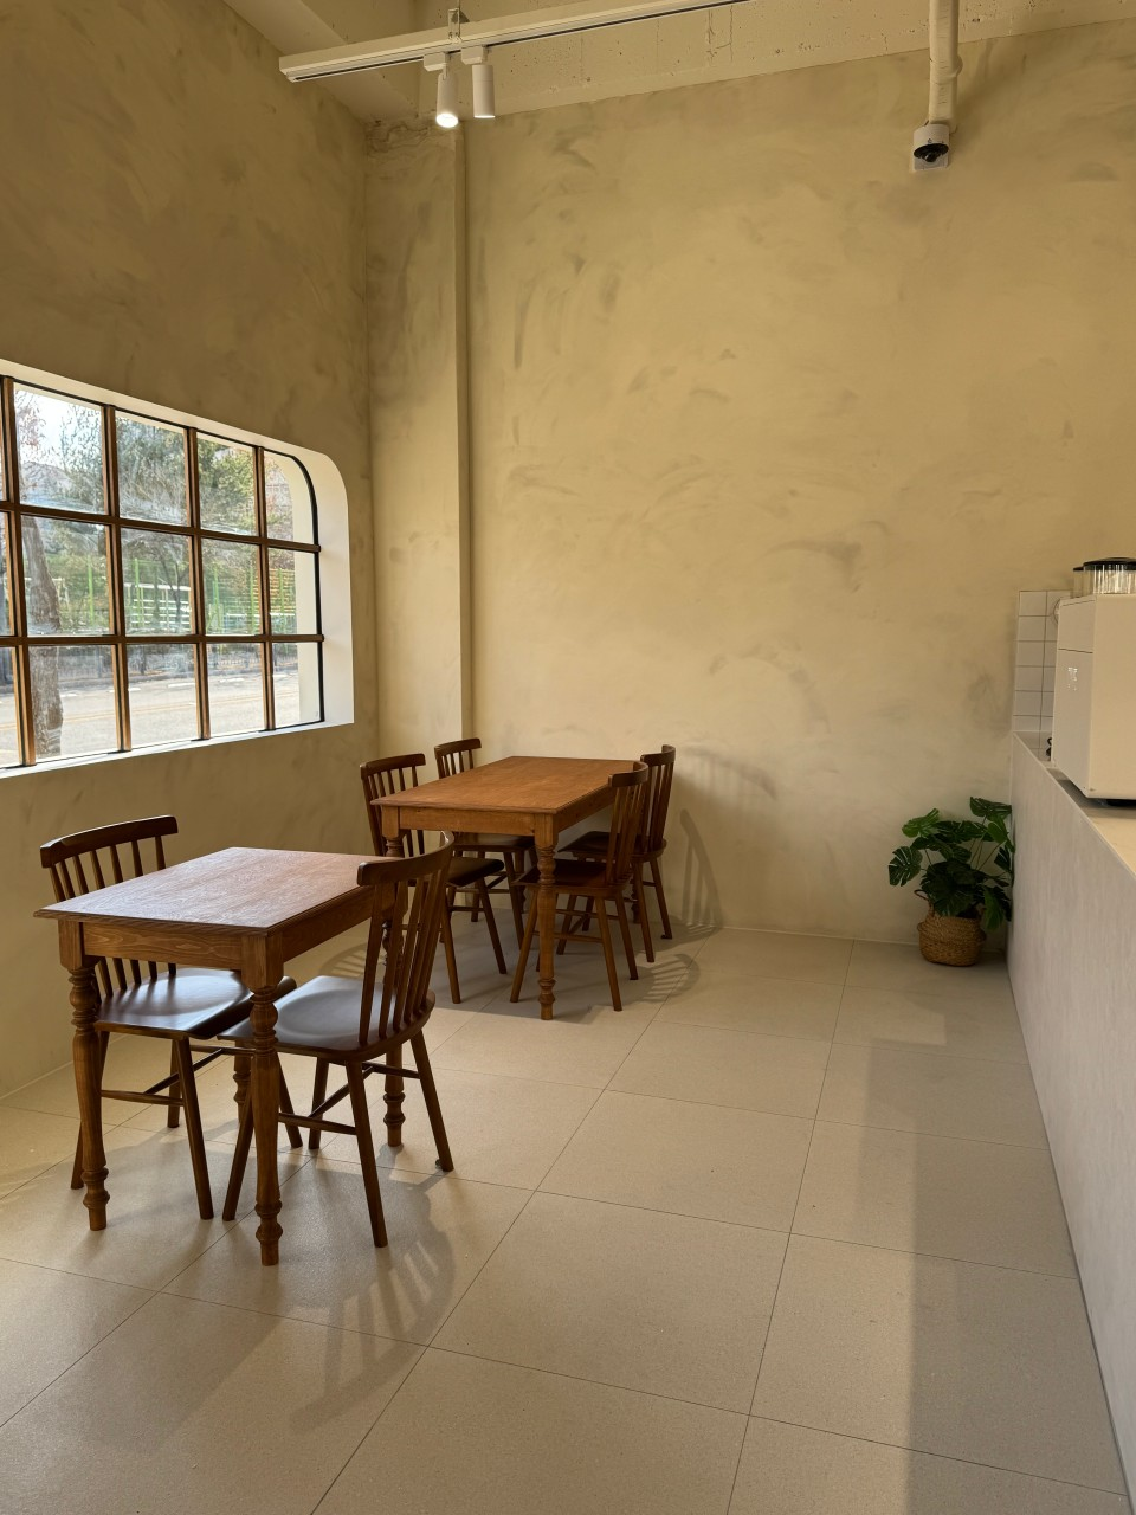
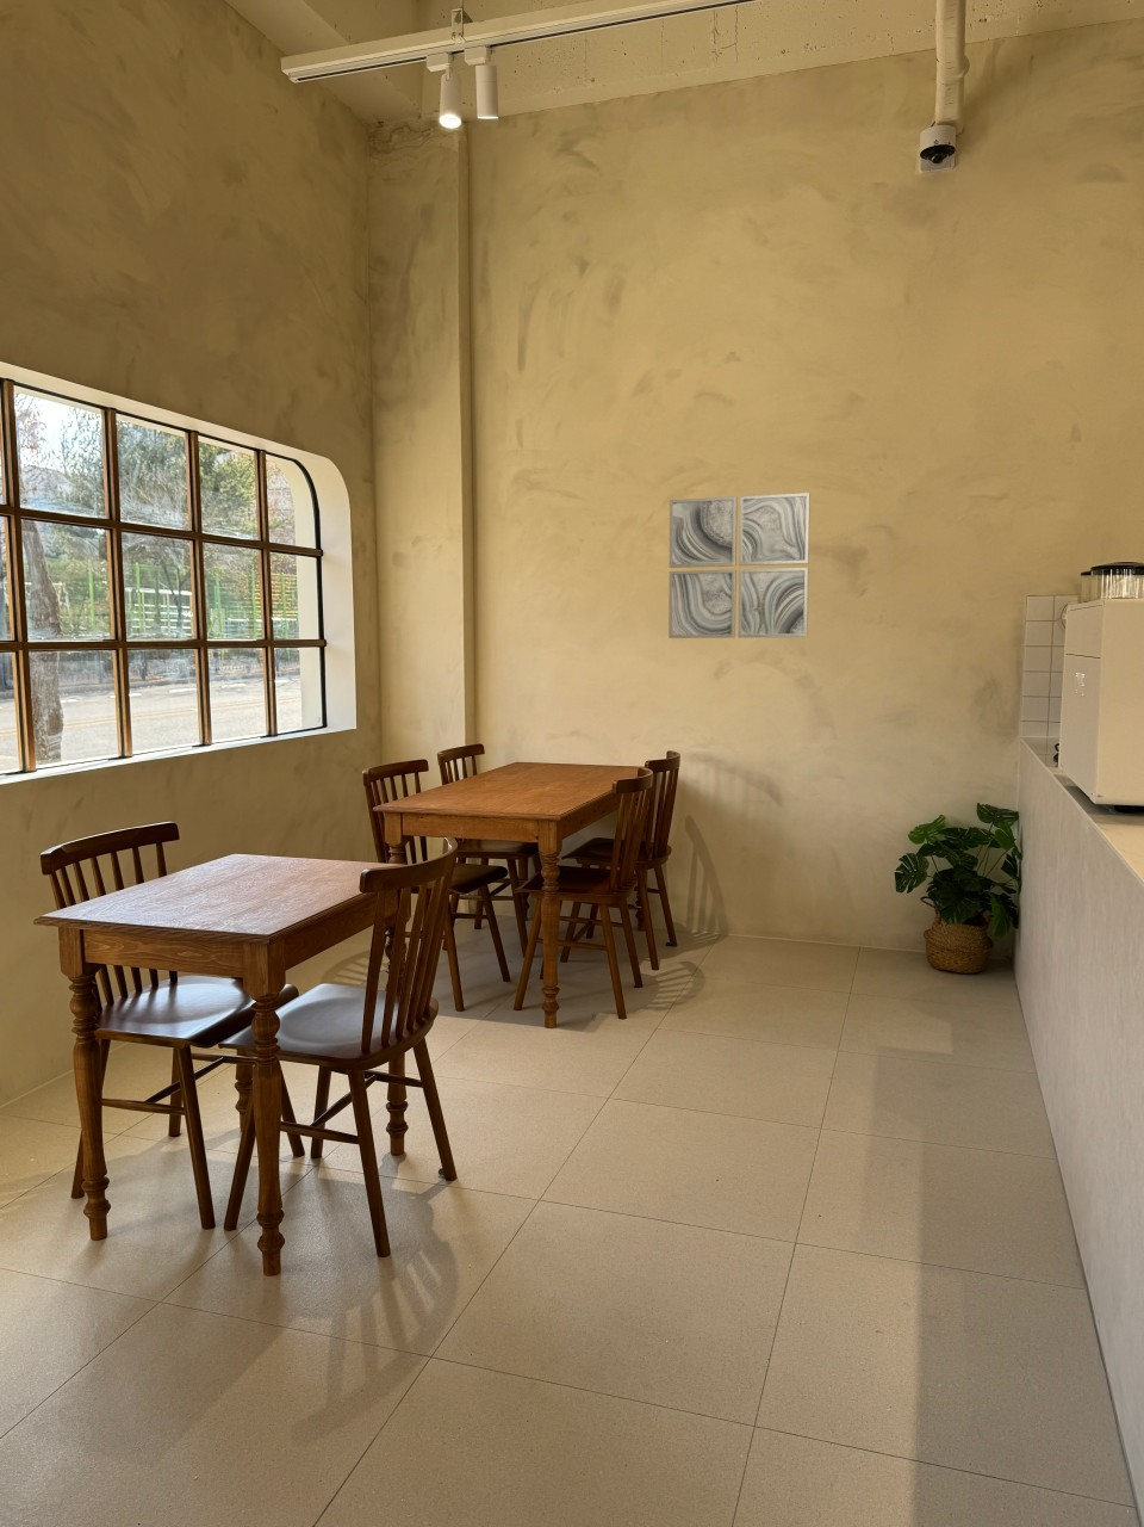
+ wall art [667,492,811,640]
